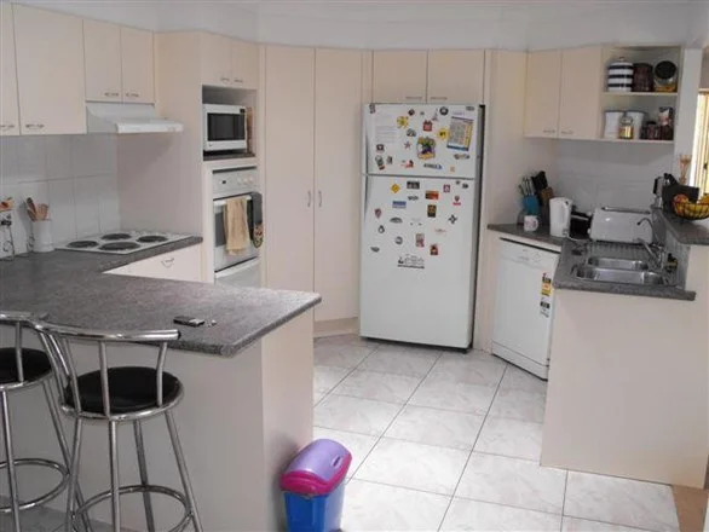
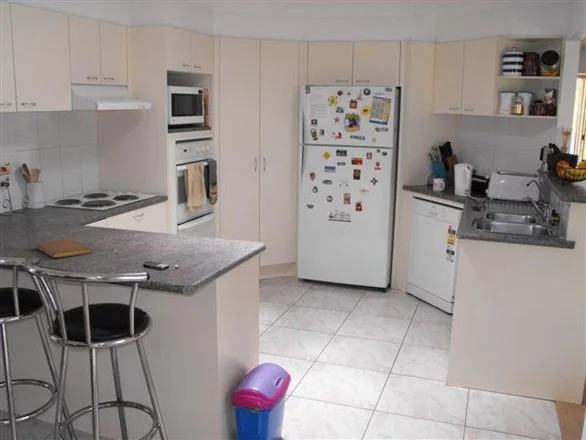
+ notebook [33,238,92,259]
